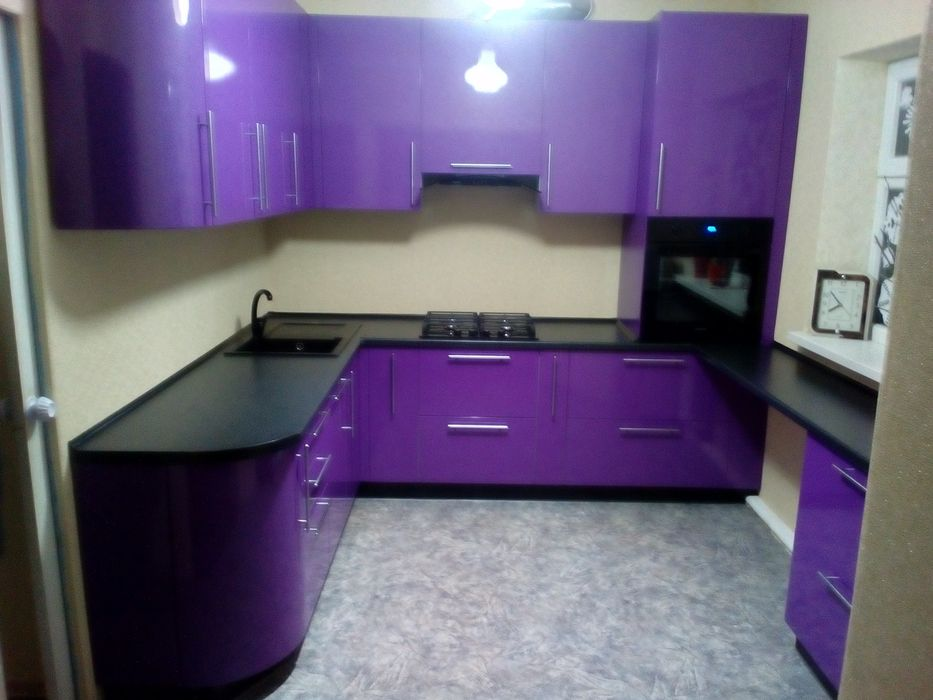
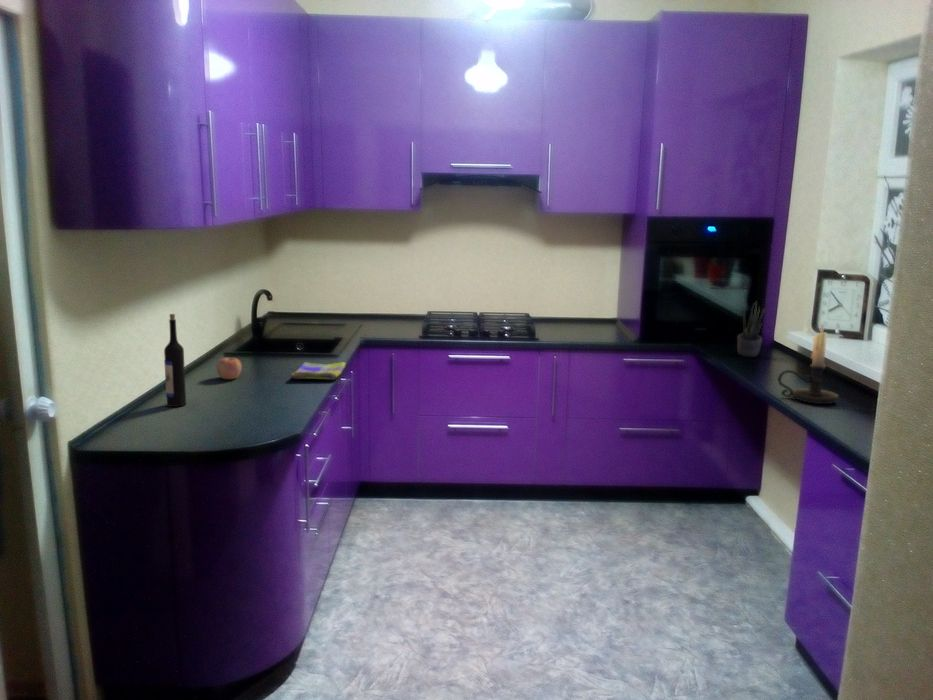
+ dish towel [289,361,346,380]
+ wine bottle [163,313,187,408]
+ potted plant [736,301,765,358]
+ apple [215,357,243,380]
+ candle holder [777,319,839,405]
